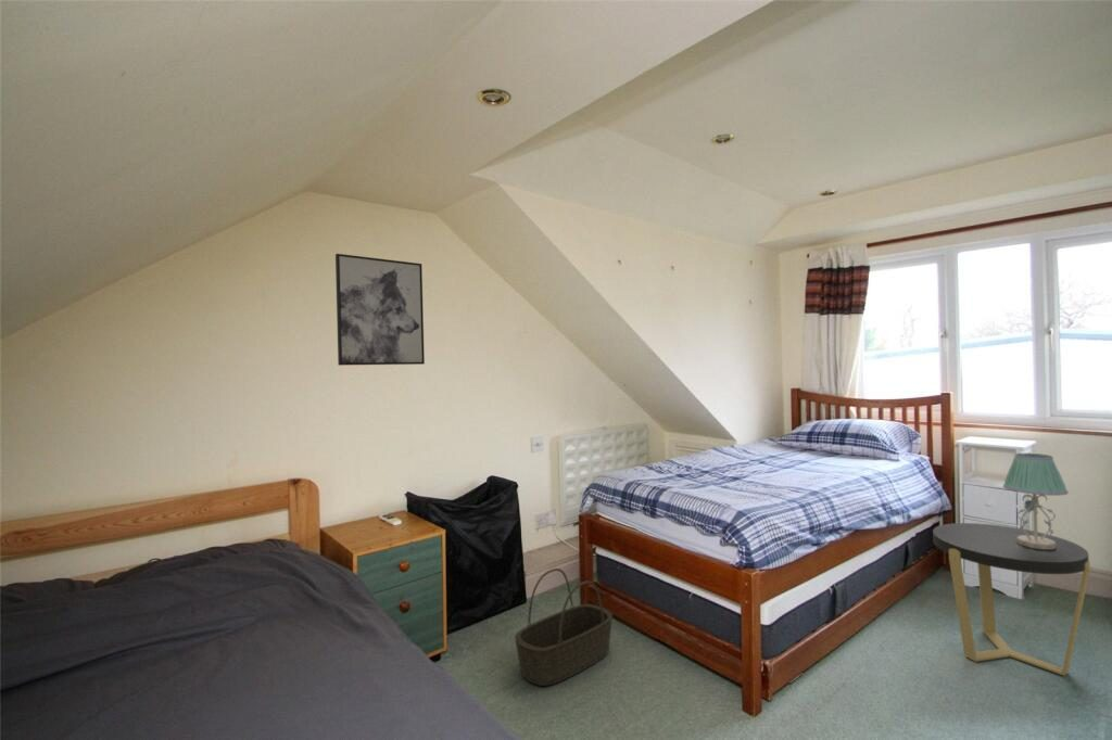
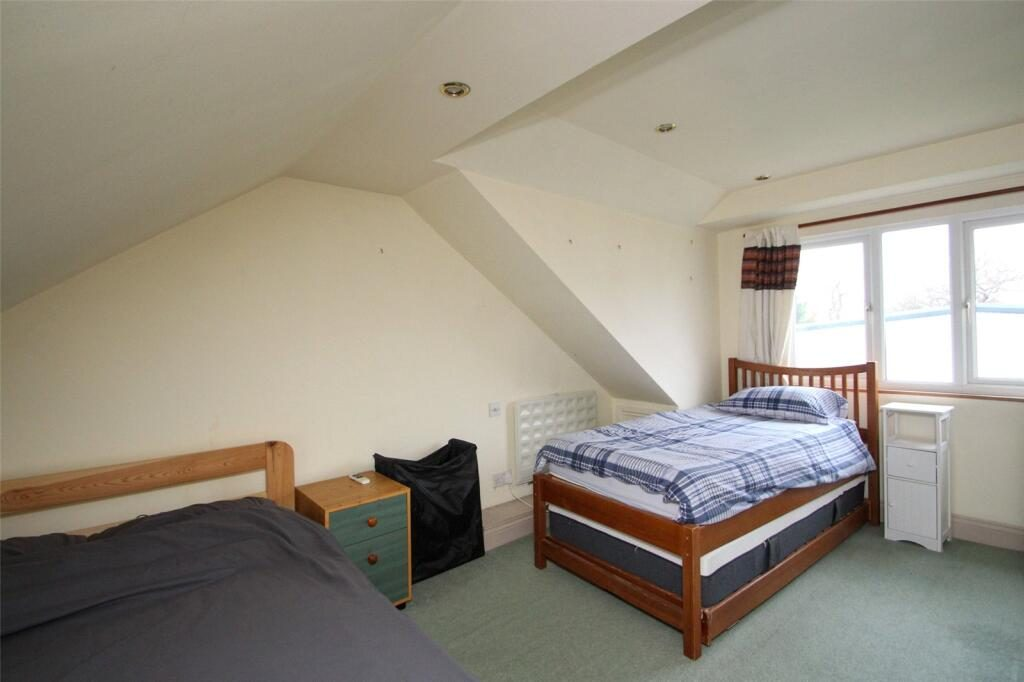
- wall art [334,253,426,367]
- side table [932,522,1091,677]
- basket [514,567,614,687]
- table lamp [1002,452,1070,549]
